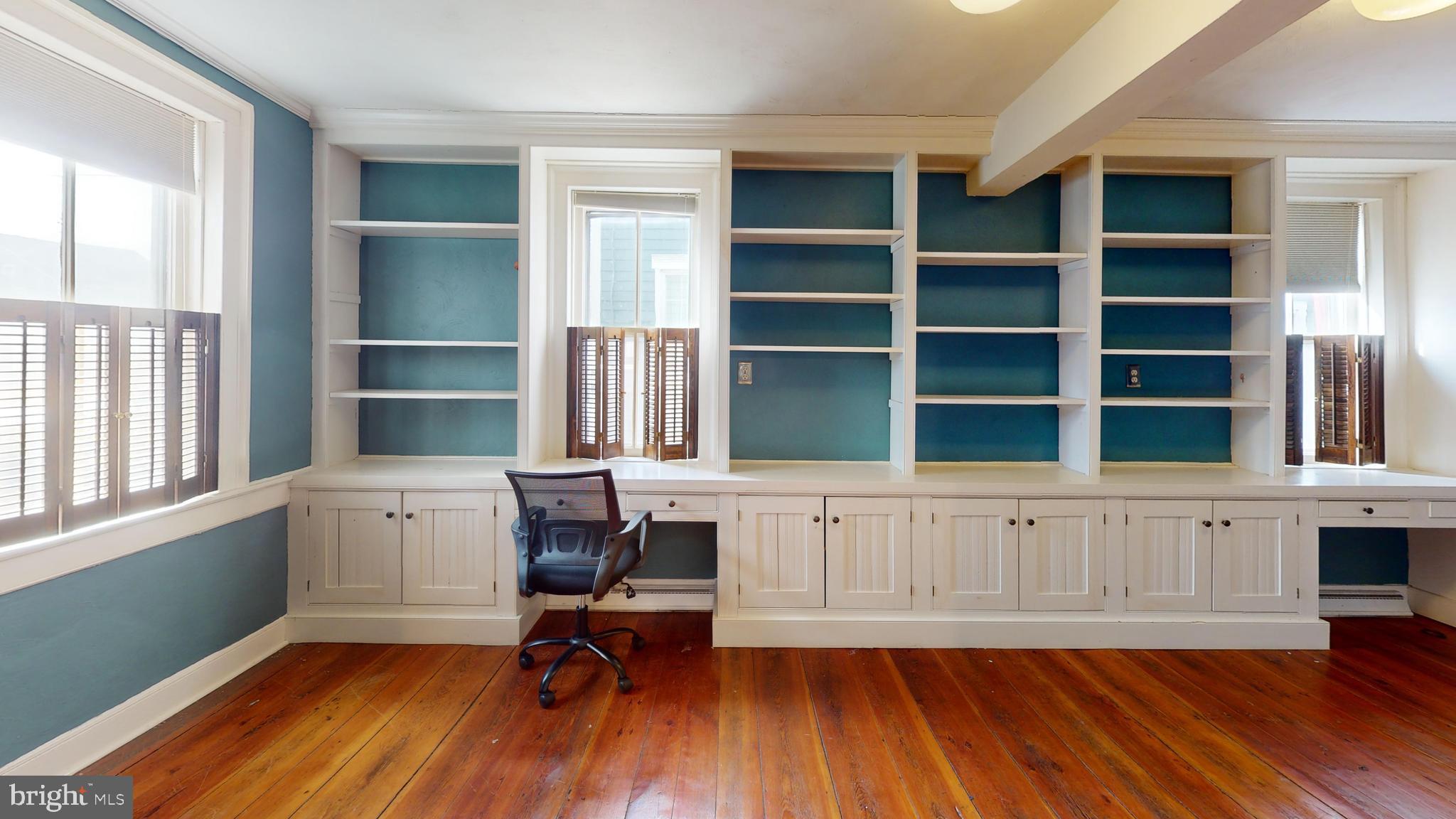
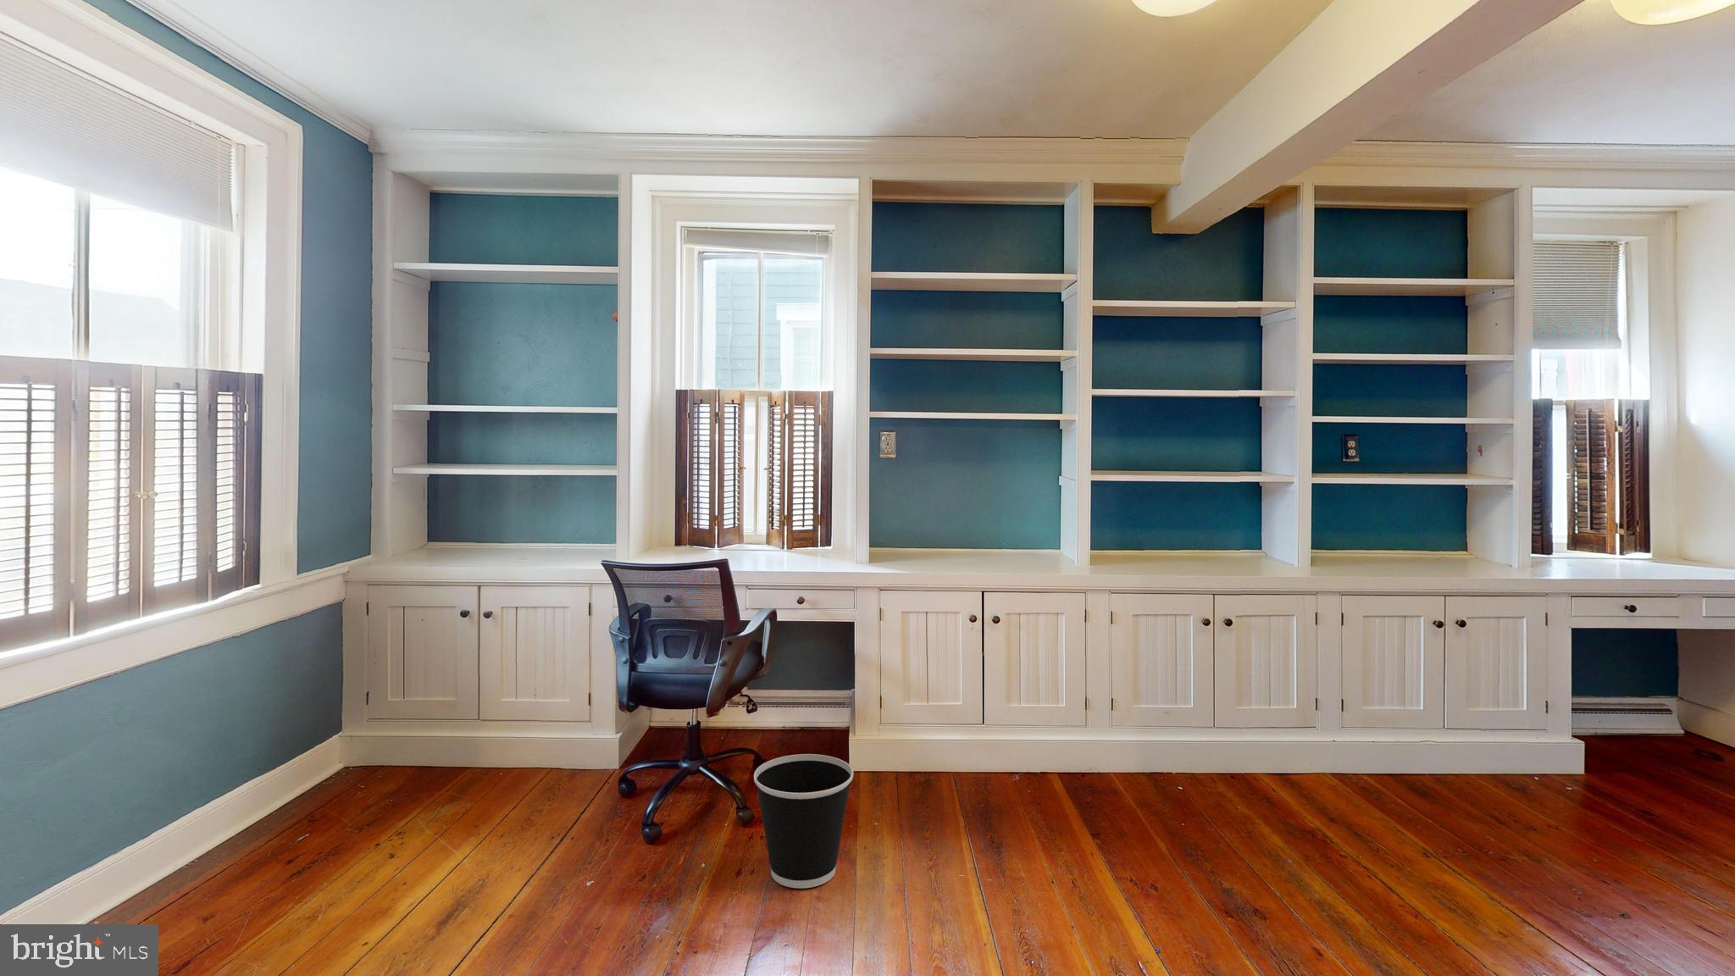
+ wastebasket [753,753,854,889]
